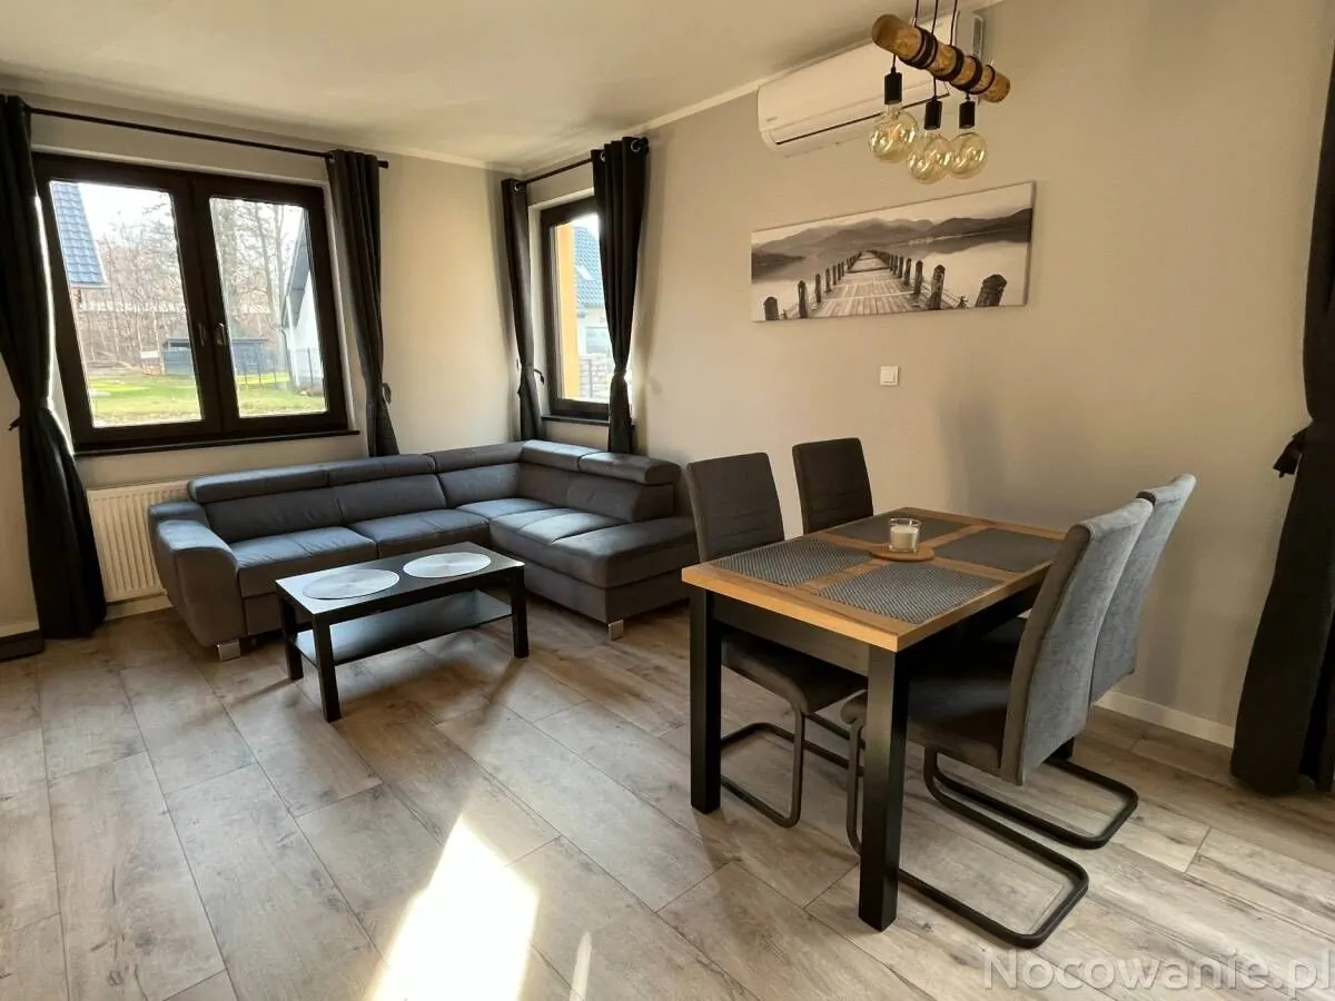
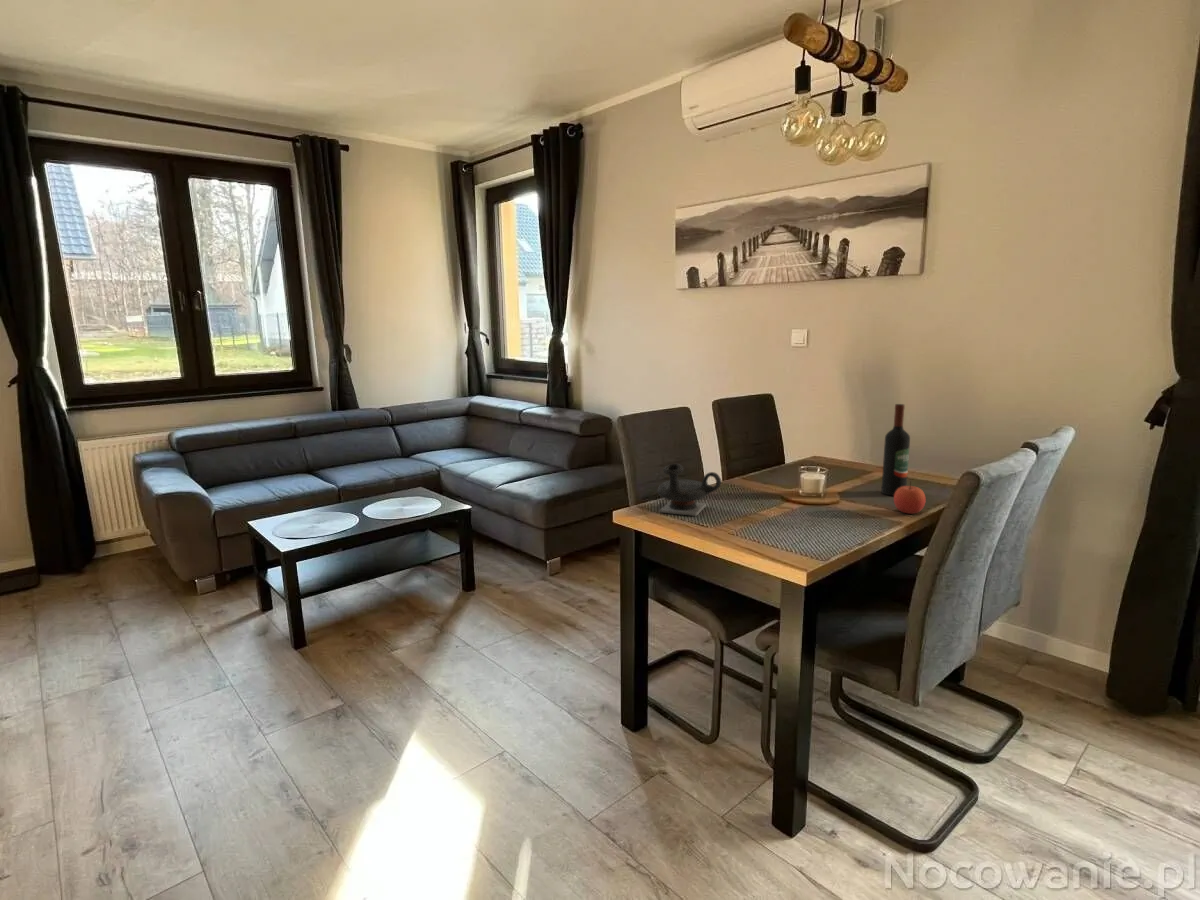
+ apple [893,480,927,515]
+ teapot [656,463,722,517]
+ wine bottle [880,403,911,497]
